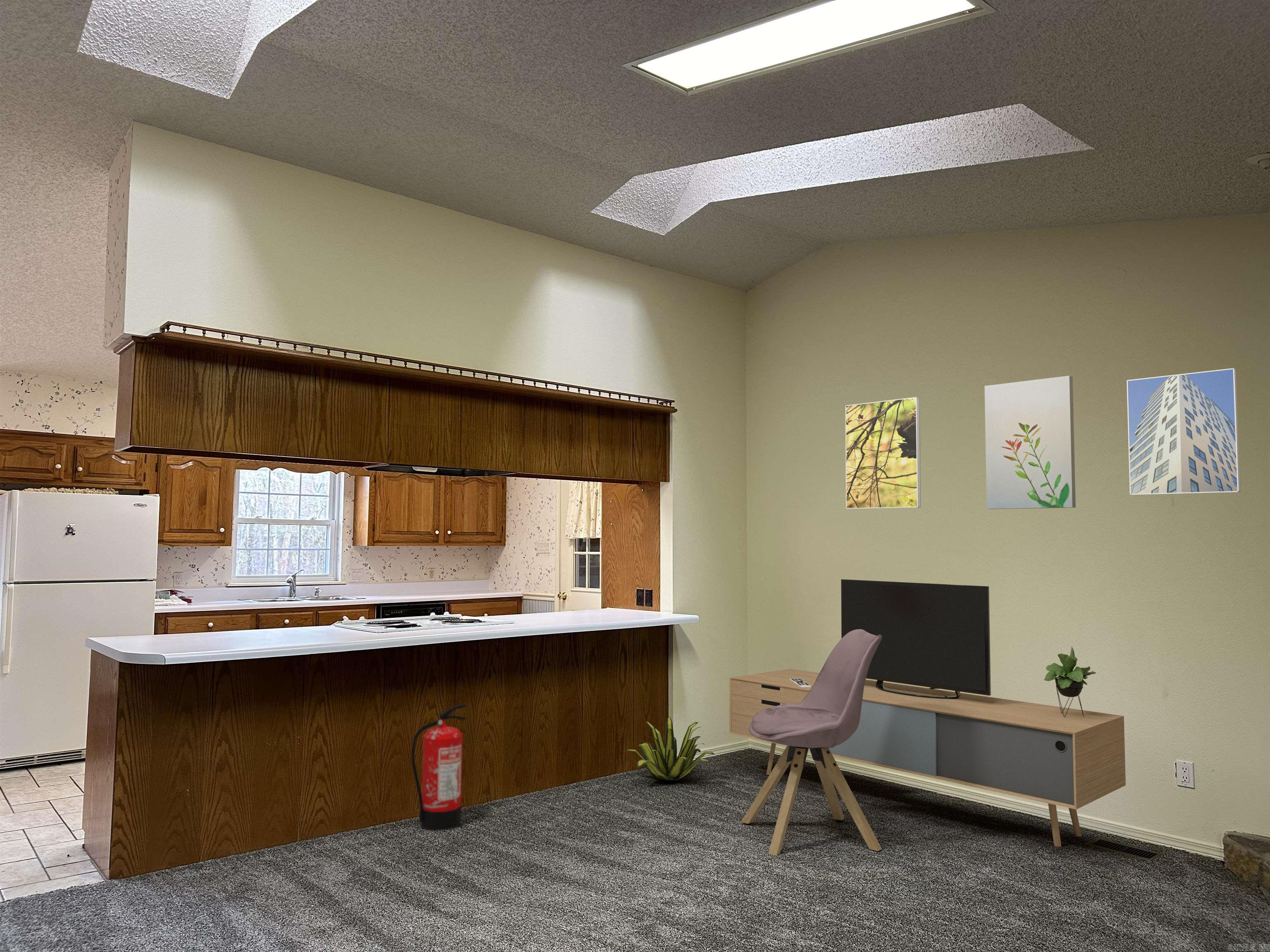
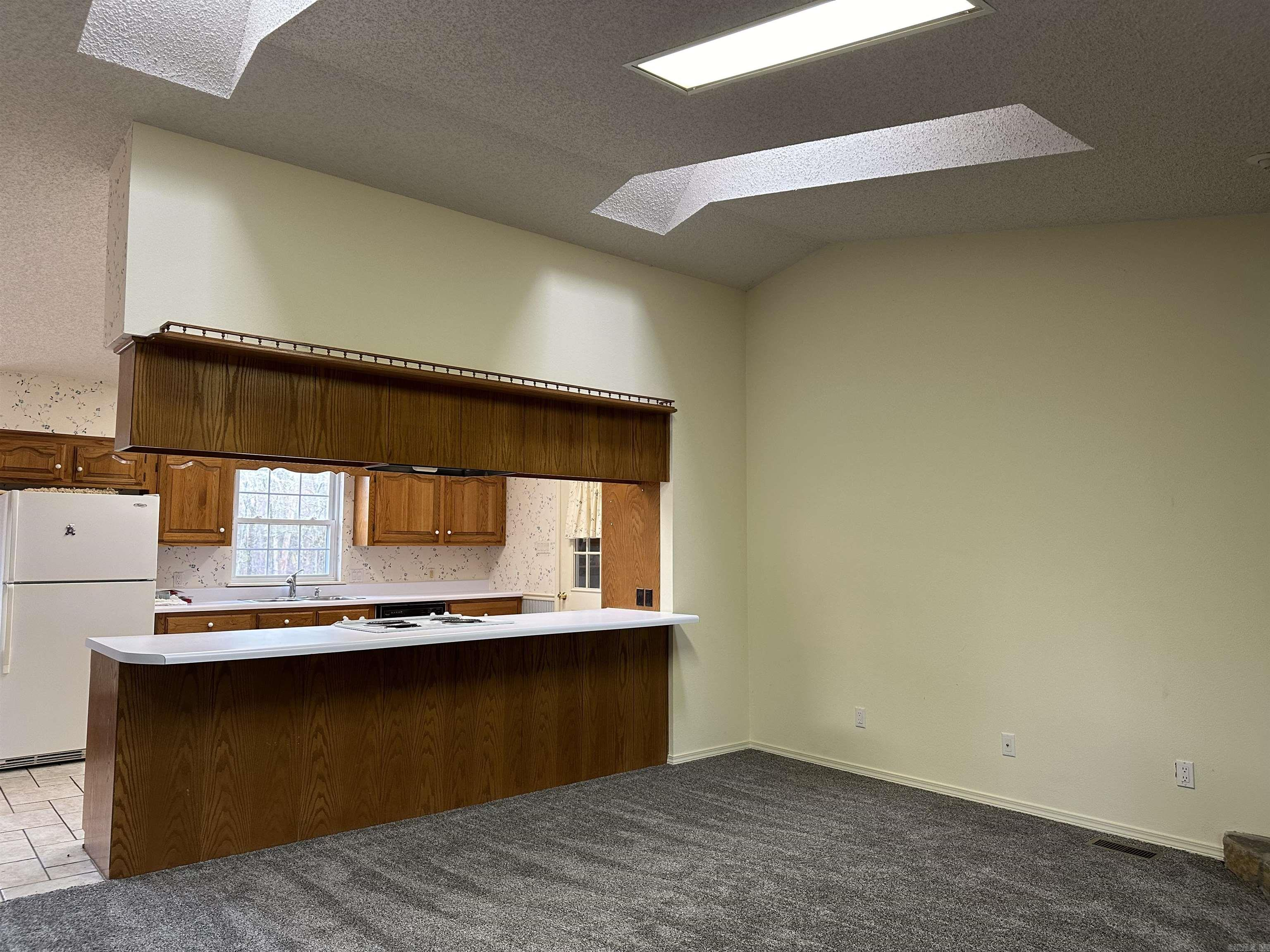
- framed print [845,397,921,509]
- wall art [984,375,1076,509]
- fire extinguisher [411,704,467,831]
- media console [729,579,1126,847]
- chair [741,629,883,856]
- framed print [1126,368,1241,495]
- decorative plant [625,716,716,782]
